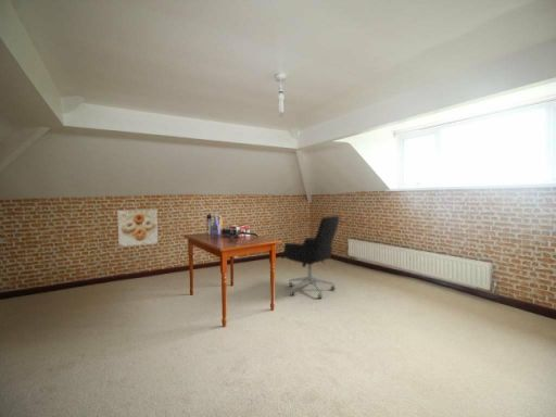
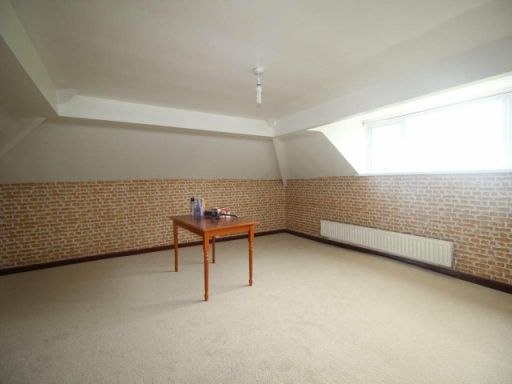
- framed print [116,208,160,248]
- office chair [279,214,340,300]
